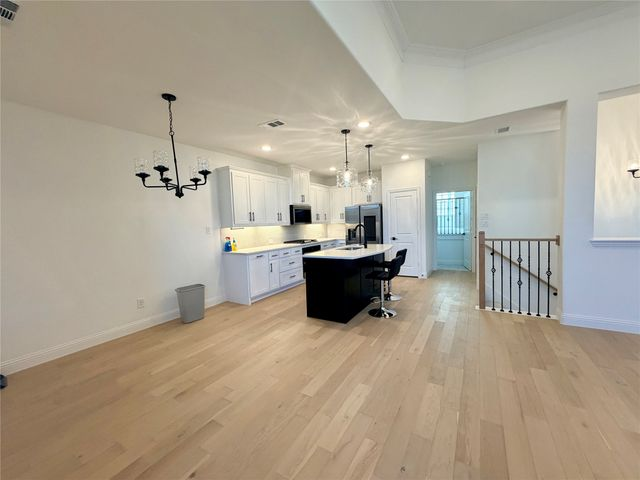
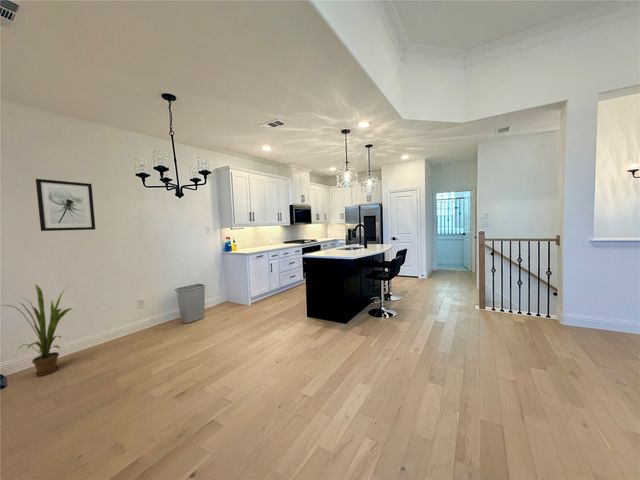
+ wall art [35,178,96,232]
+ house plant [0,284,73,377]
